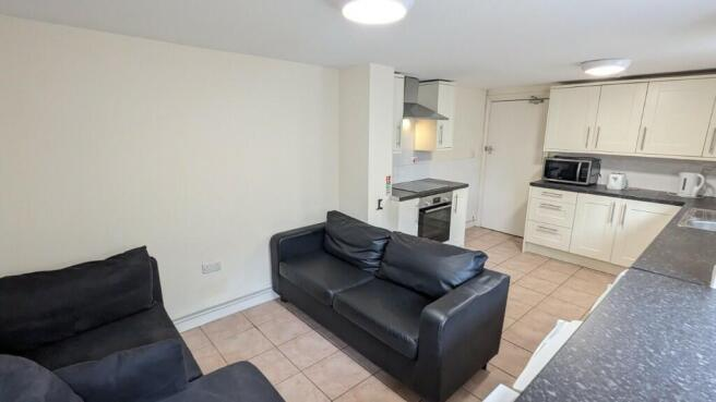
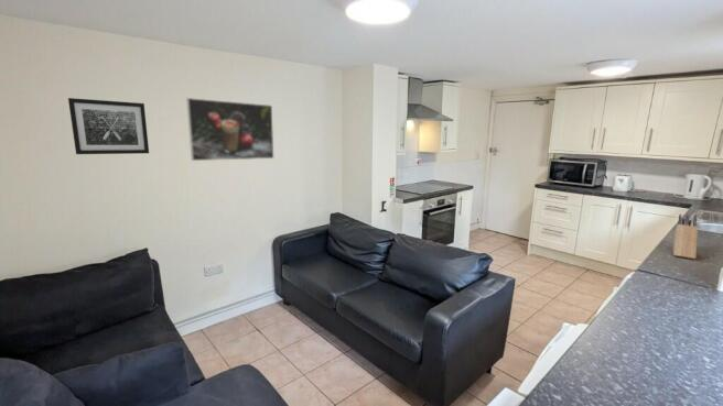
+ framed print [185,97,274,162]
+ knife block [672,213,699,260]
+ wall art [67,97,150,155]
